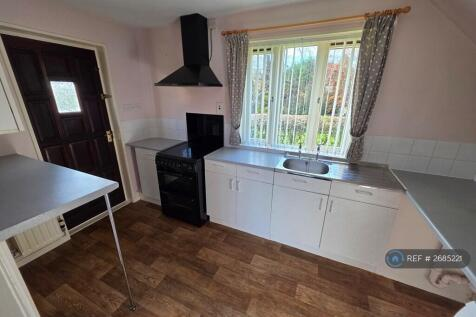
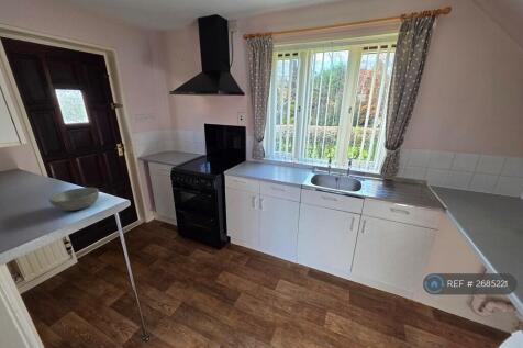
+ bowl [47,187,100,212]
